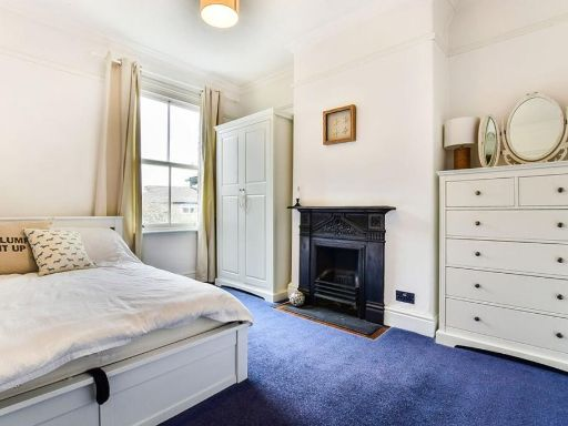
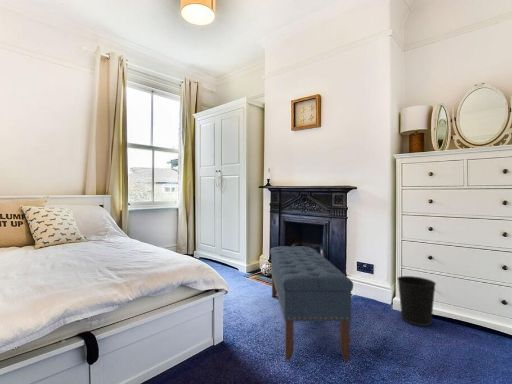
+ wastebasket [396,275,437,327]
+ bench [269,245,354,361]
